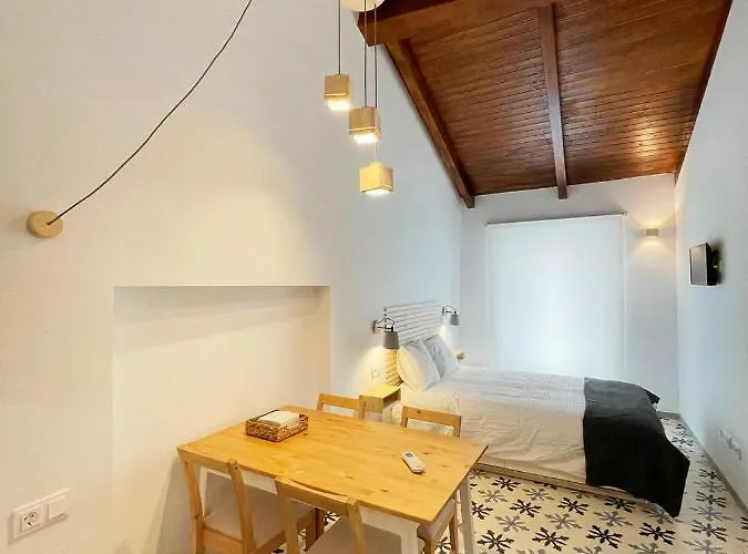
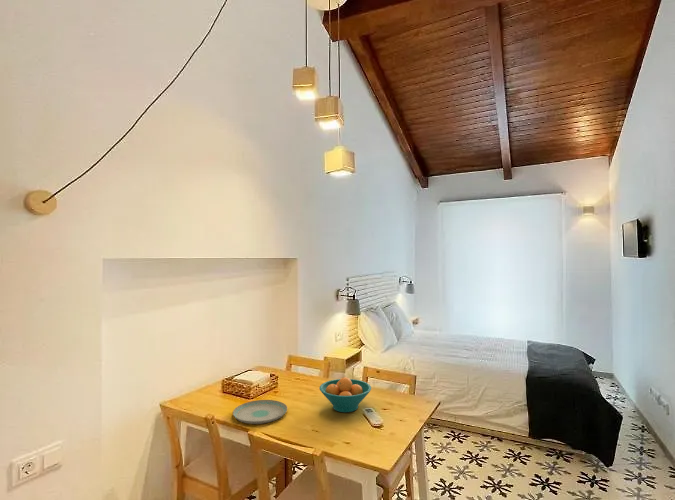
+ fruit bowl [319,376,372,413]
+ plate [232,399,288,425]
